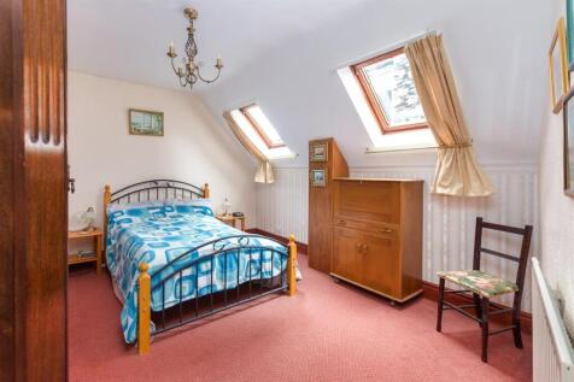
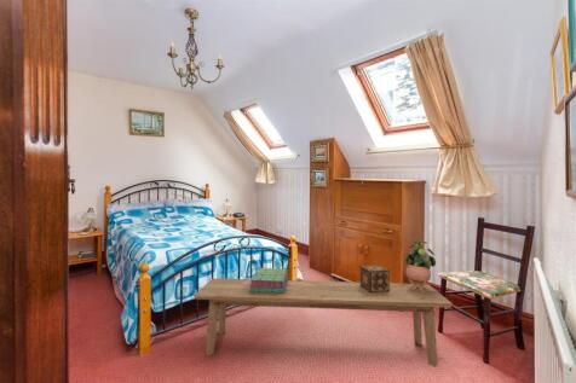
+ bench [192,277,454,369]
+ decorative box [359,263,391,292]
+ potted plant [404,239,437,292]
+ stack of books [249,267,289,294]
